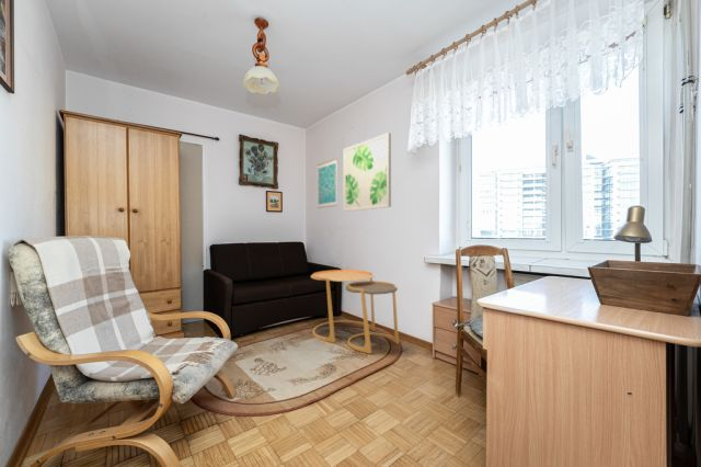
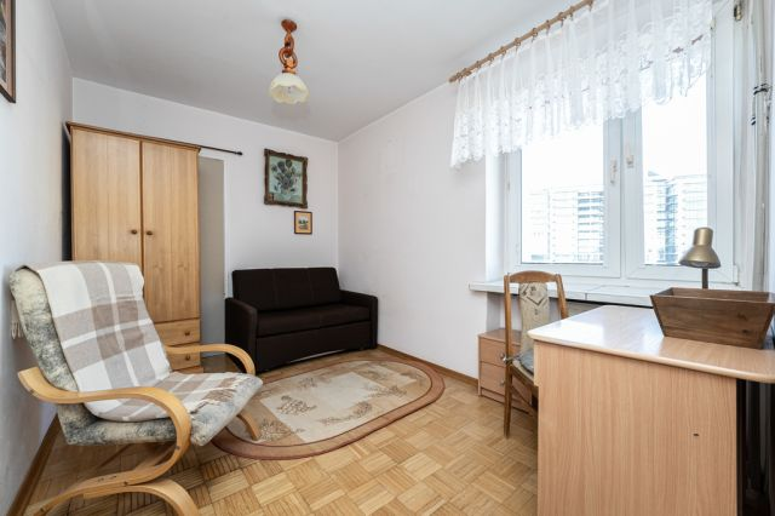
- wall art [342,132,392,213]
- wall art [317,158,338,209]
- side table [310,269,400,355]
